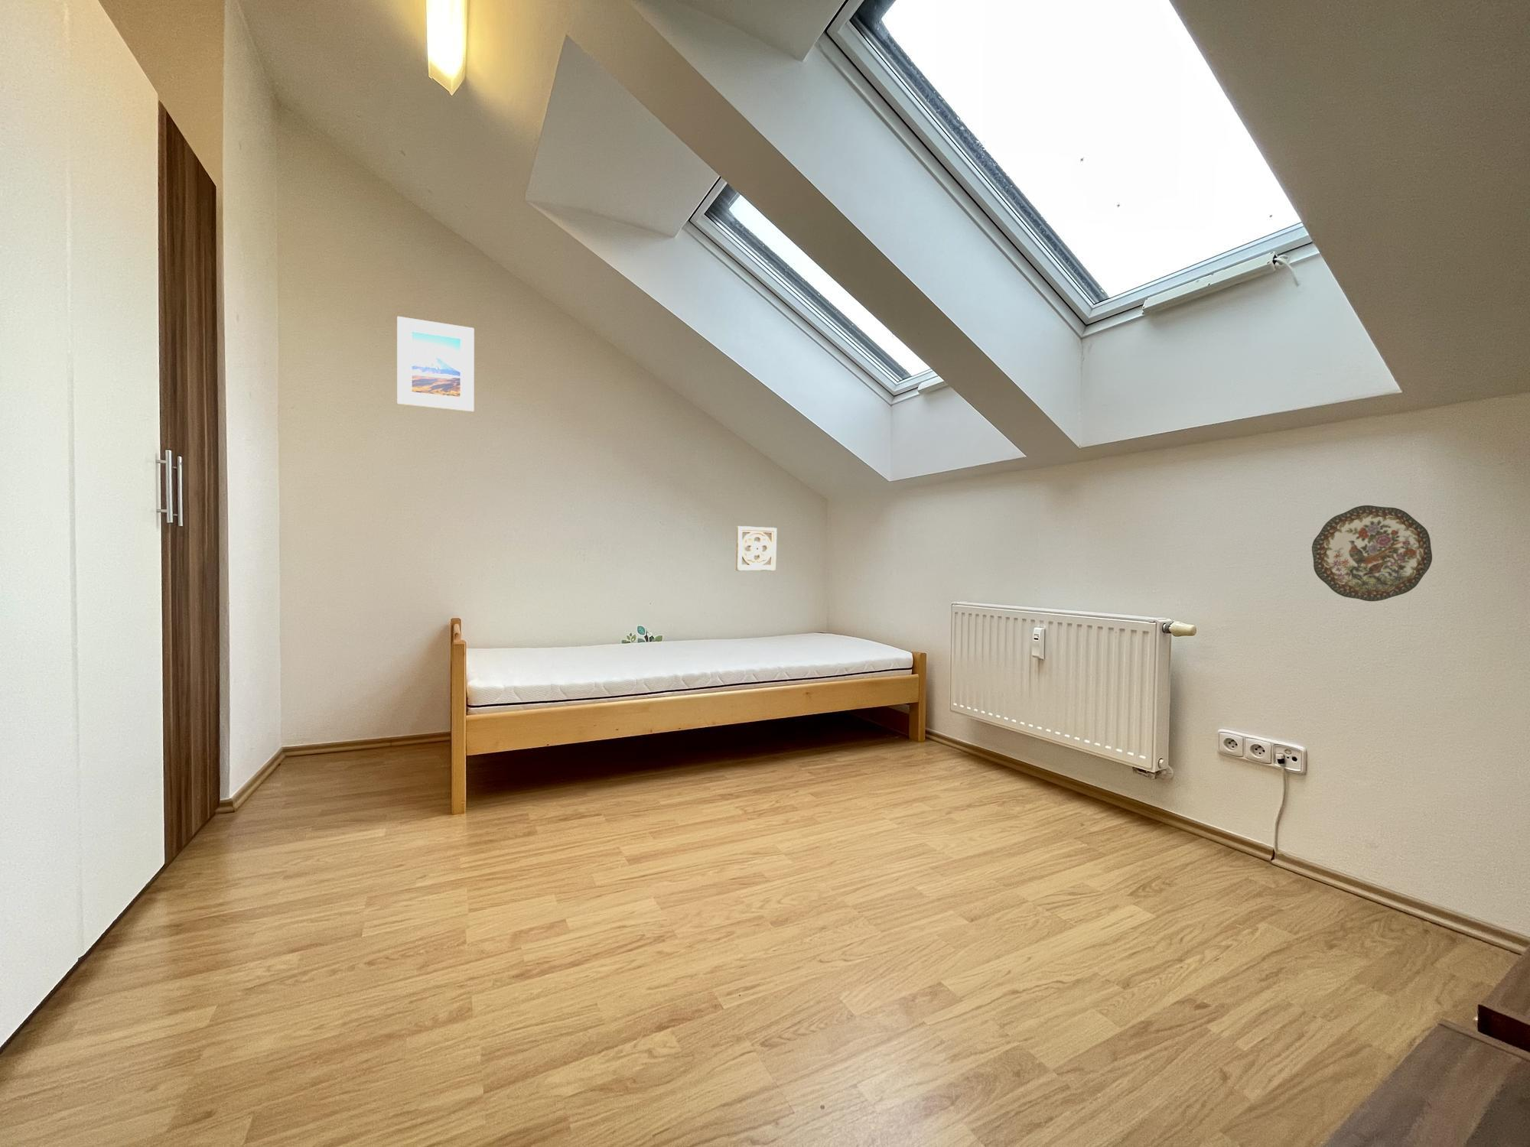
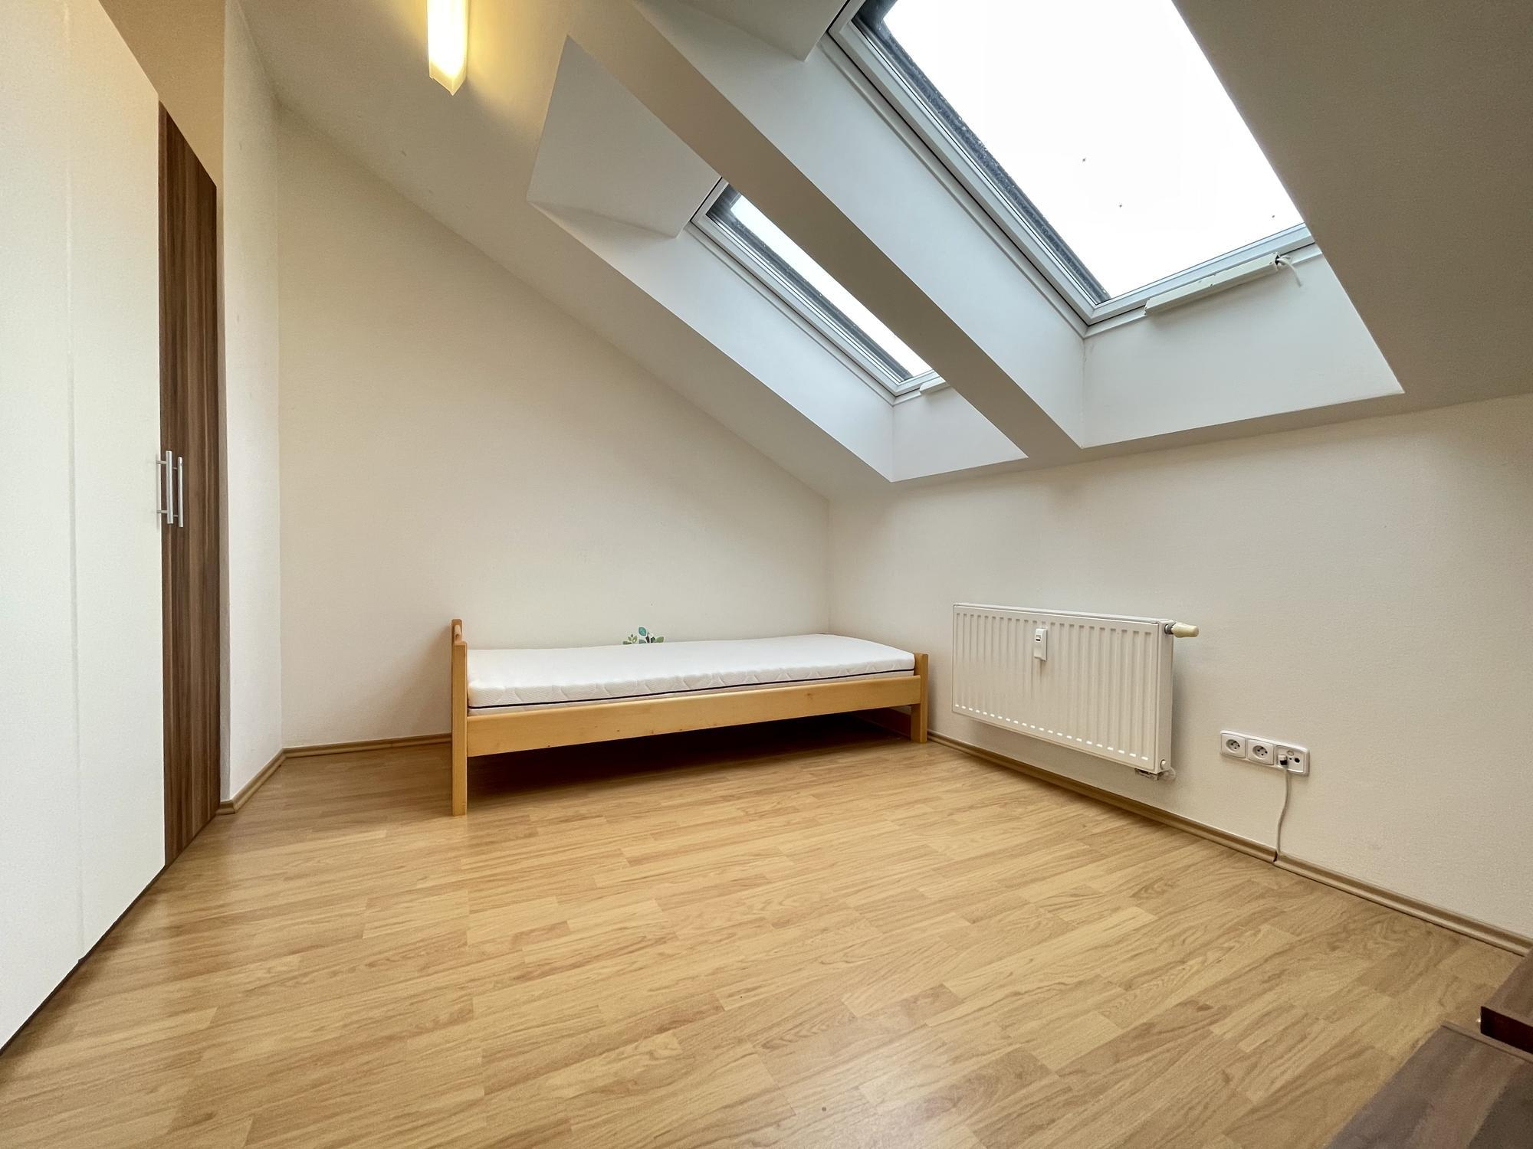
- wall ornament [735,525,777,572]
- decorative plate [1311,505,1432,601]
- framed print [396,316,475,412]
